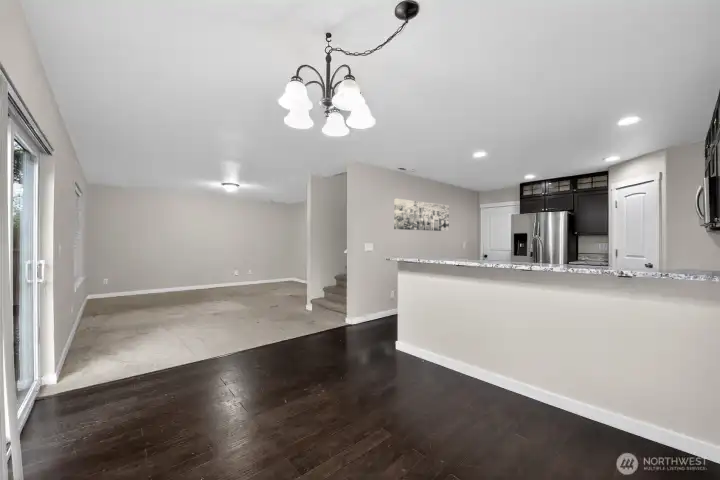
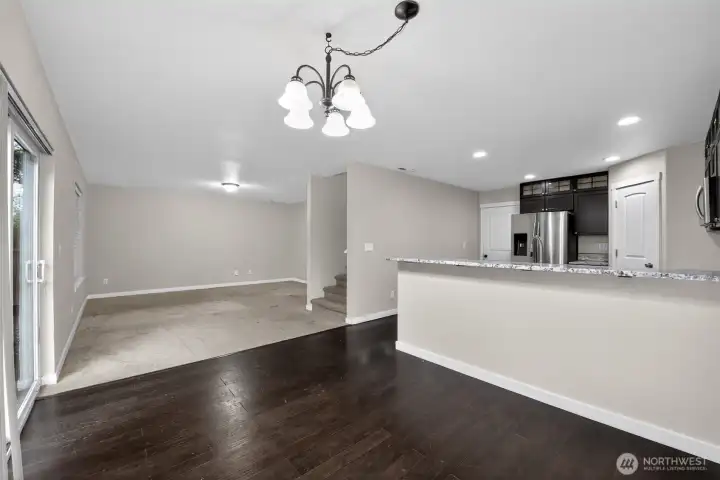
- wall art [393,197,450,232]
